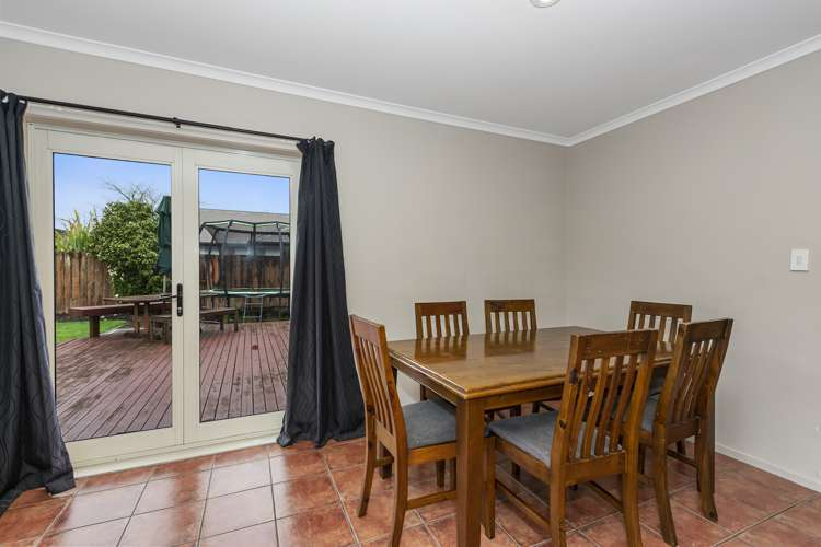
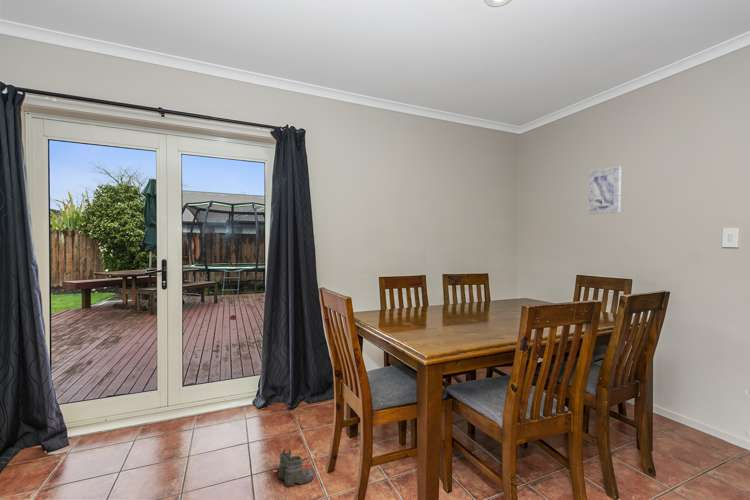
+ wall art [588,165,622,215]
+ boots [277,448,315,490]
